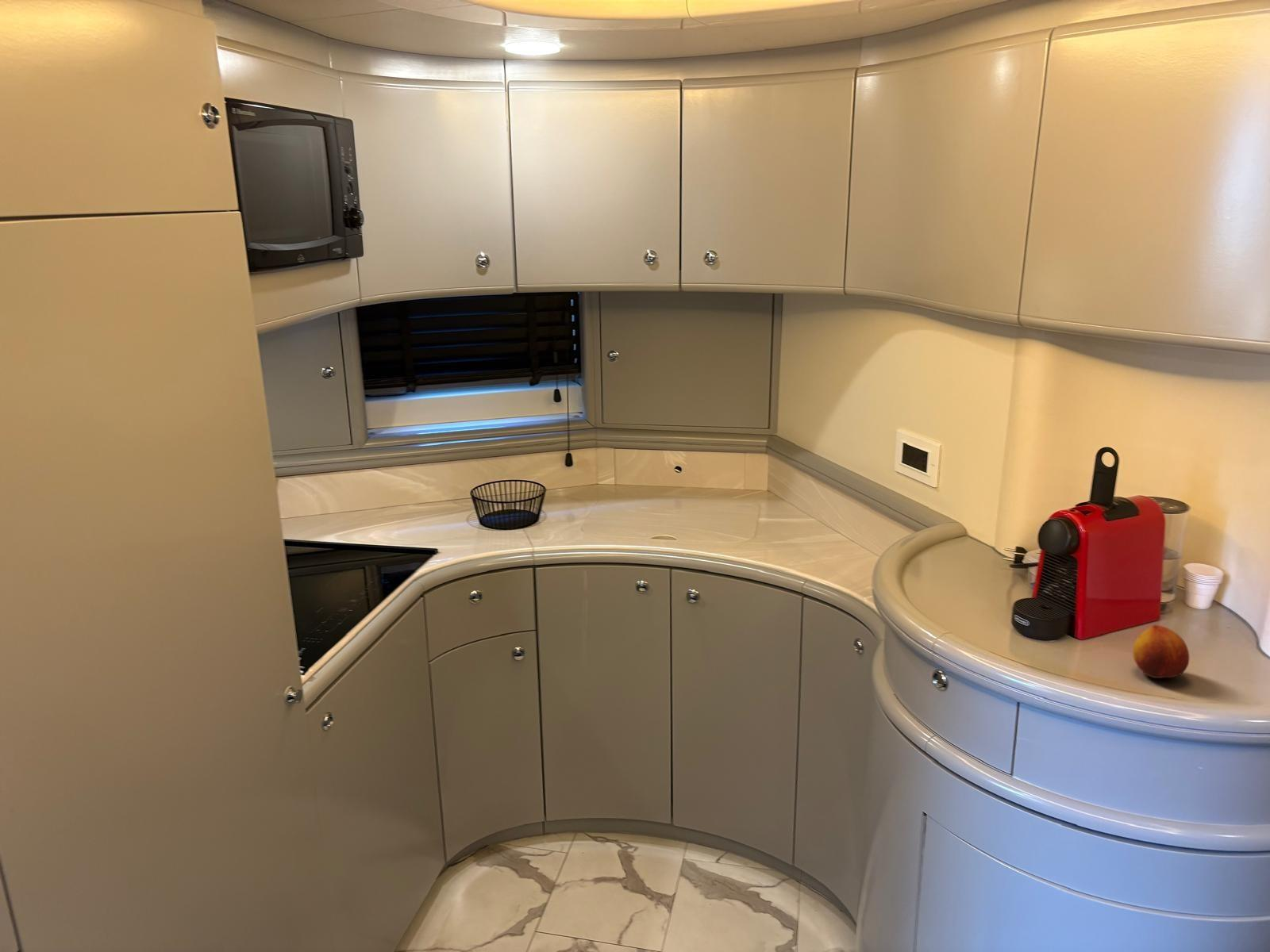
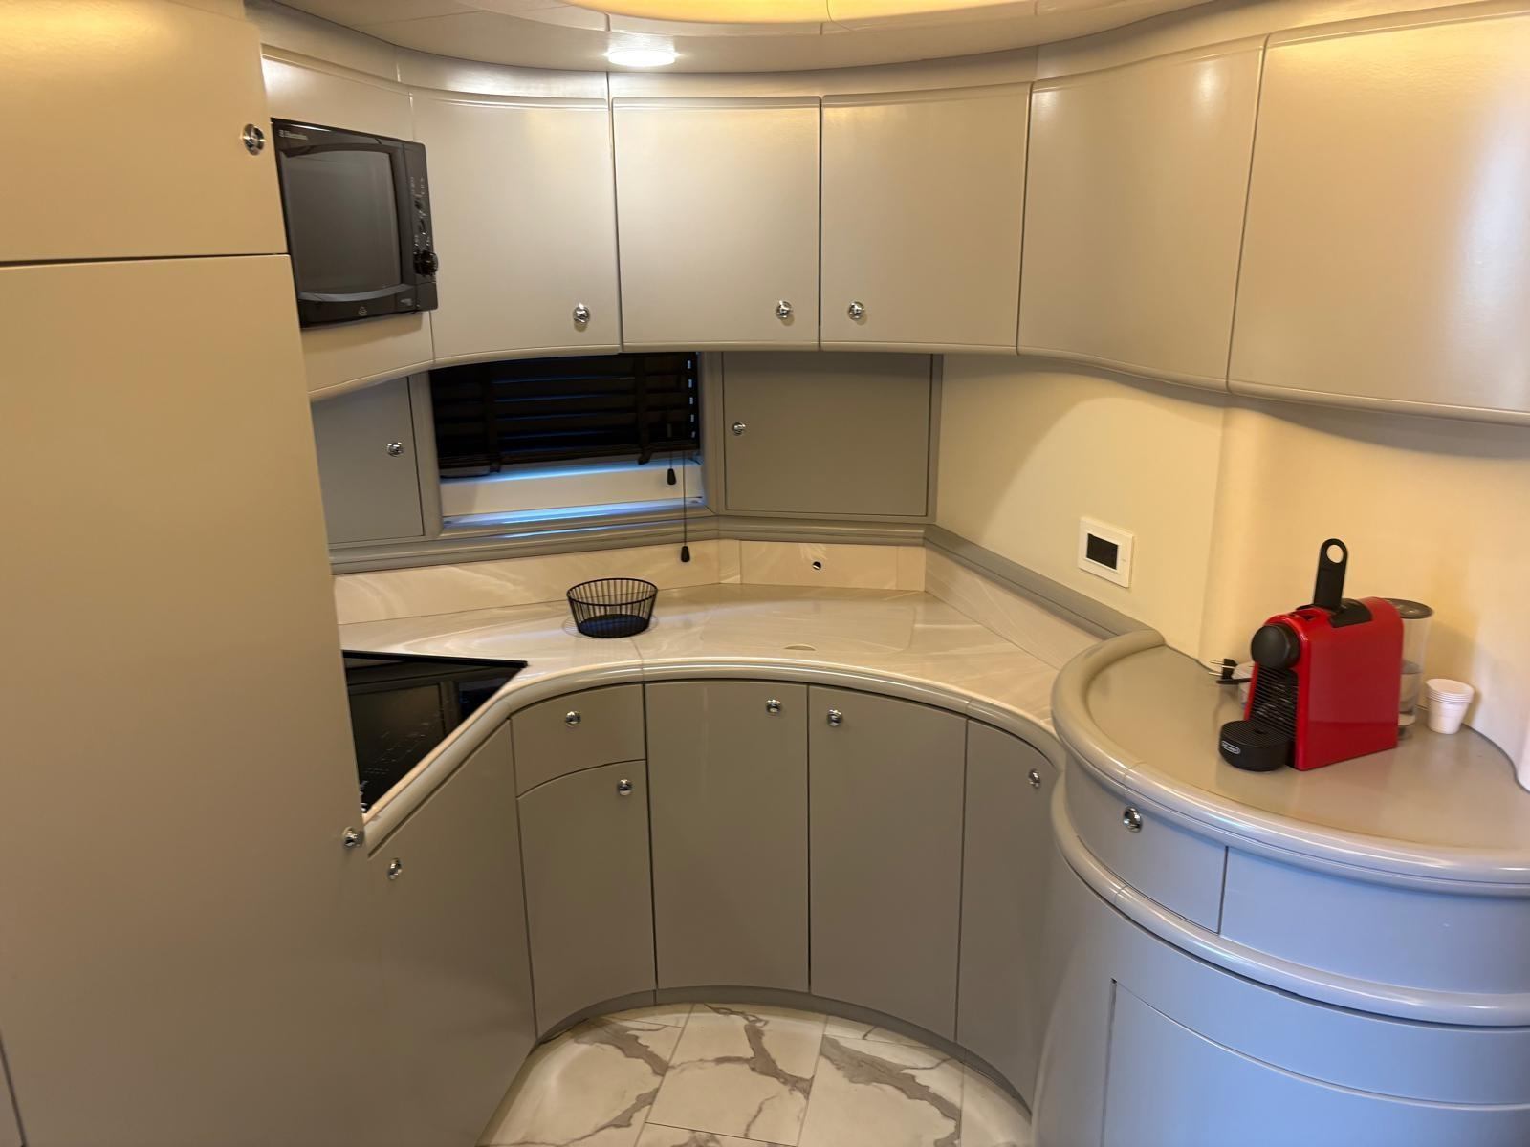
- fruit [1132,624,1190,679]
